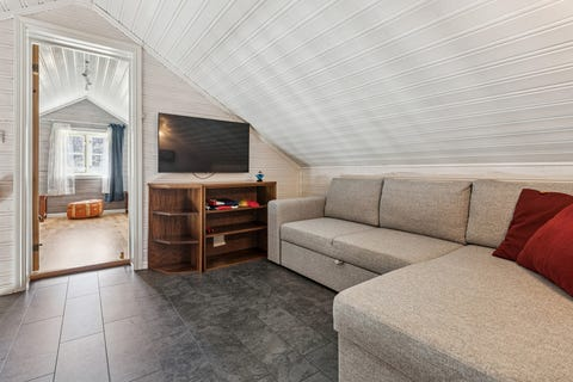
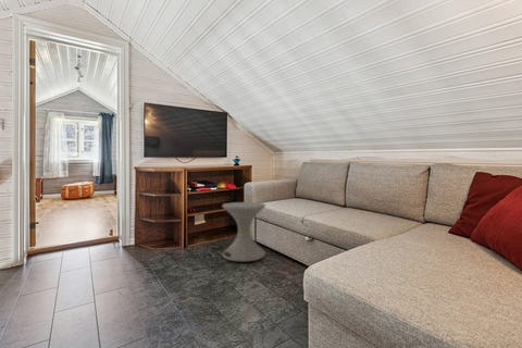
+ side table [222,201,266,263]
